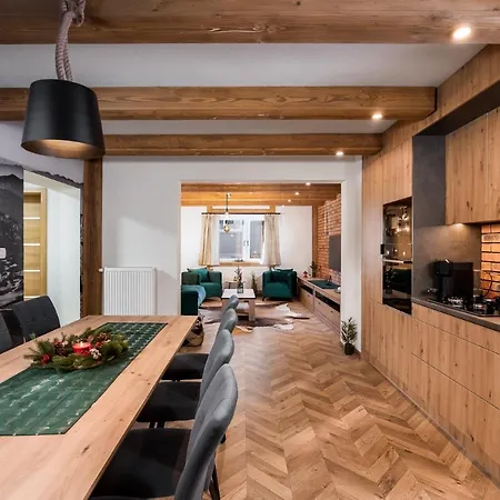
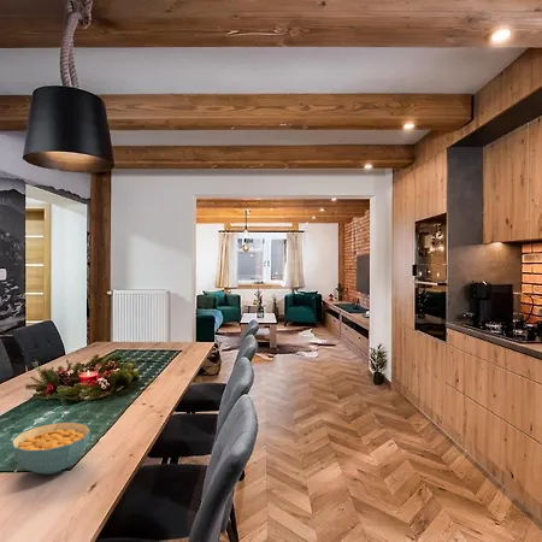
+ cereal bowl [11,422,92,476]
